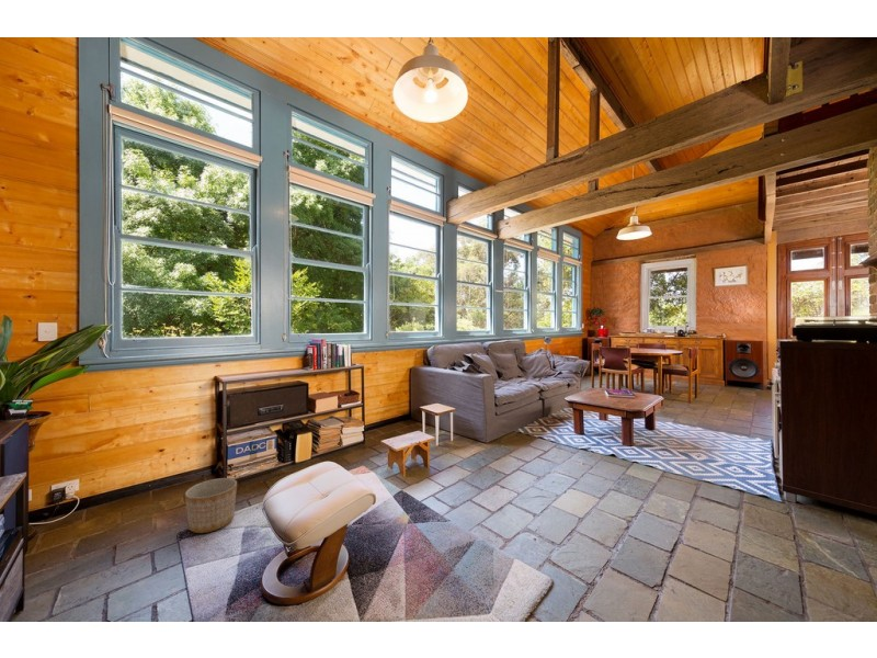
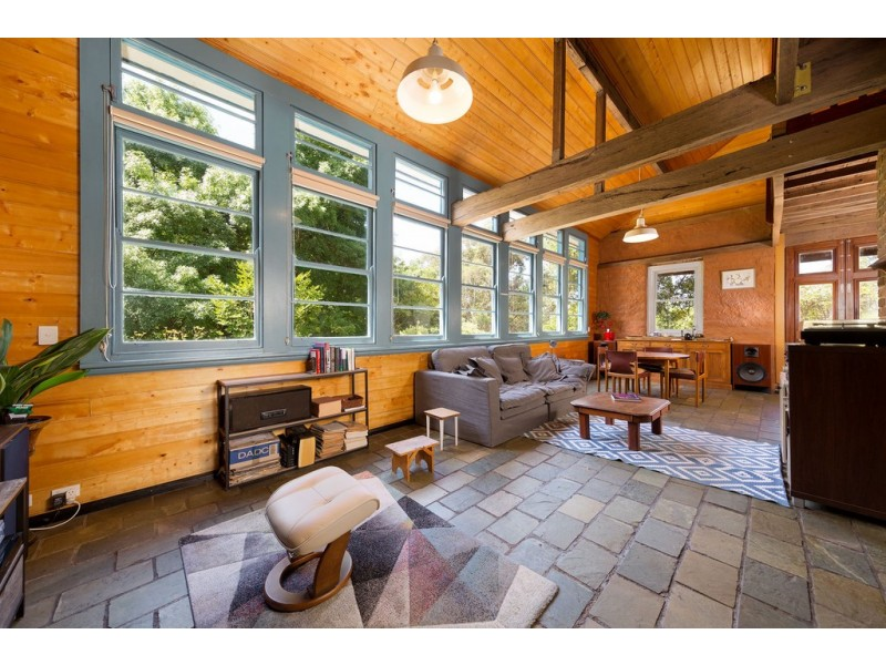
- planter [184,477,238,534]
